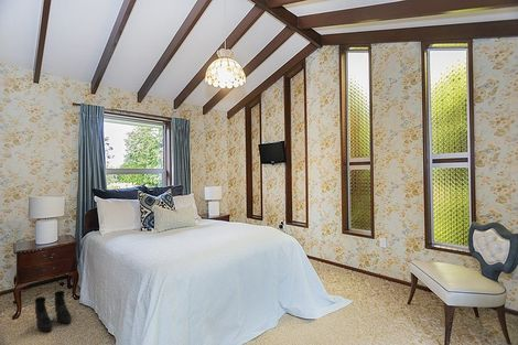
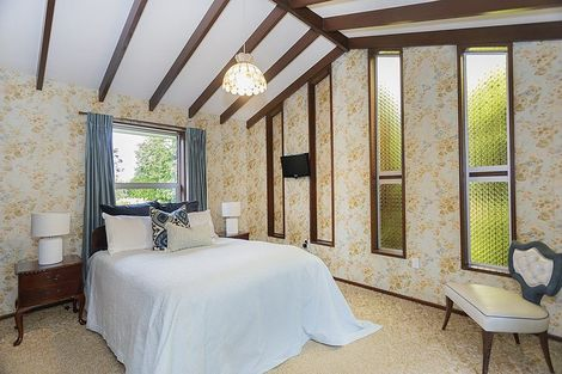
- boots [34,290,73,333]
